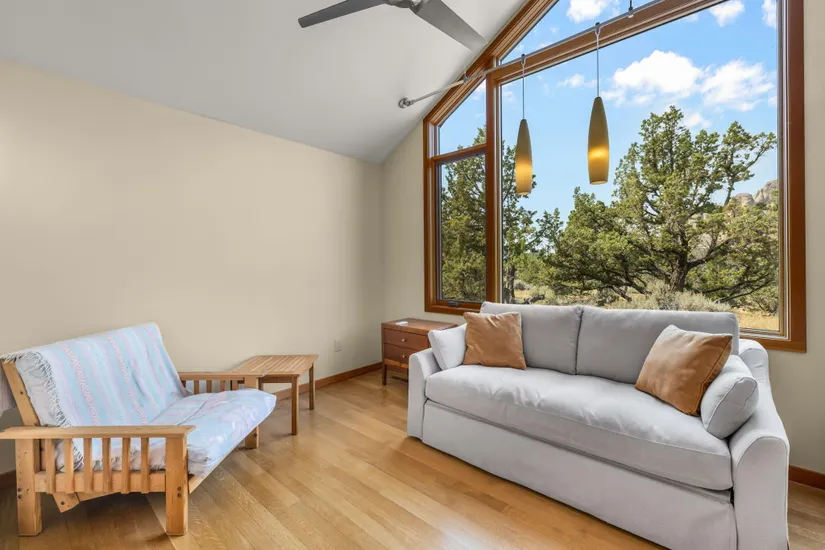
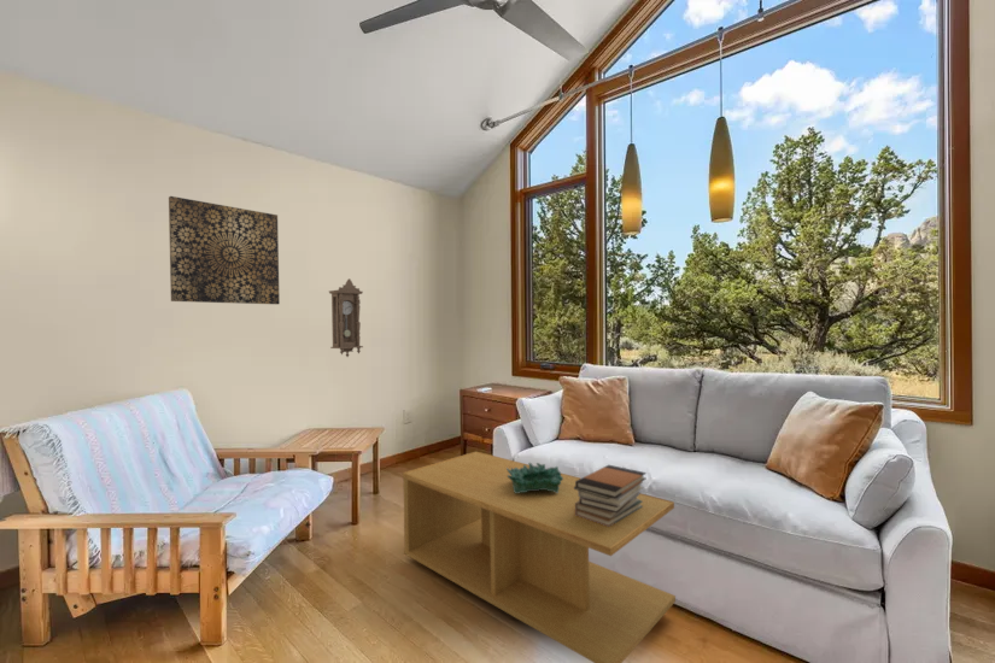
+ coffee table [402,451,677,663]
+ wall art [168,195,281,305]
+ decorative bowl [507,462,563,493]
+ pendulum clock [328,277,364,358]
+ book stack [574,464,648,527]
